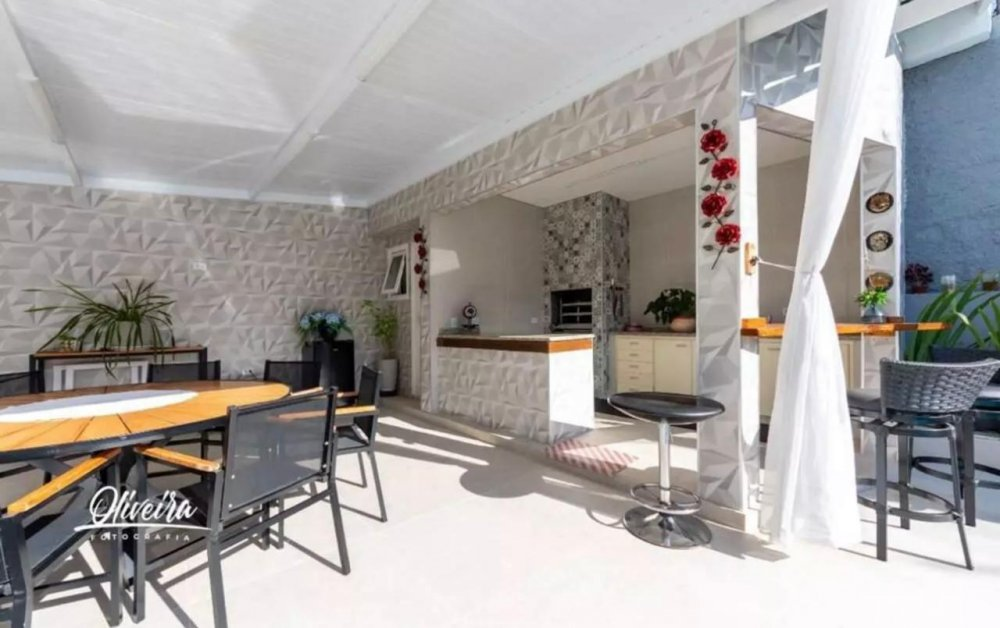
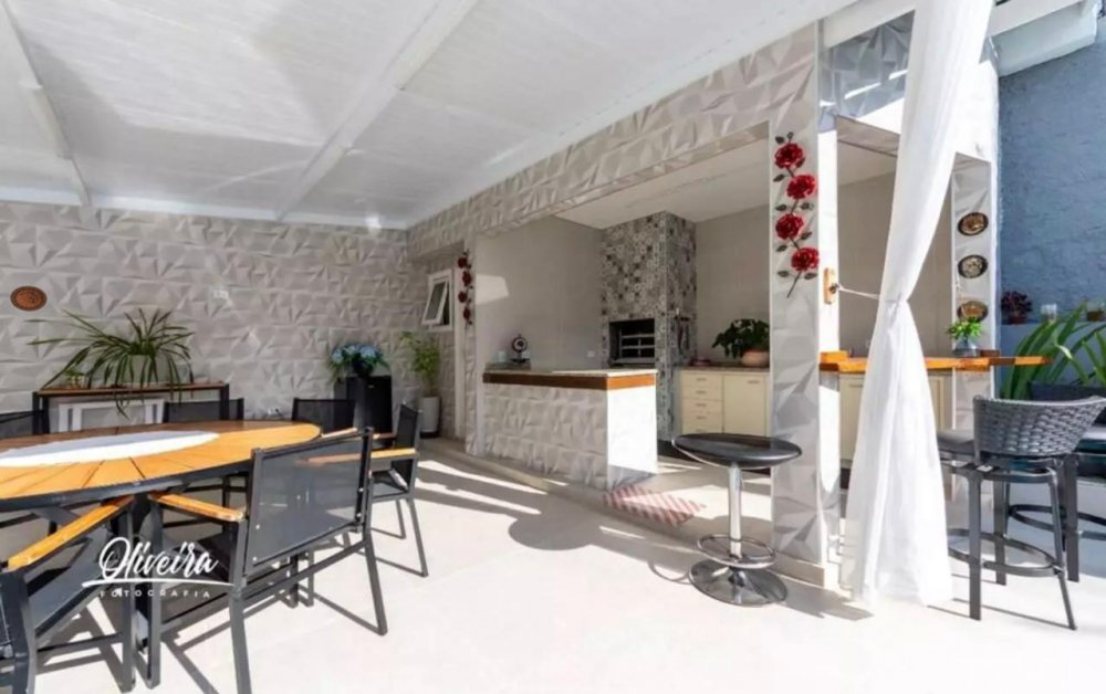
+ decorative plate [9,285,49,313]
